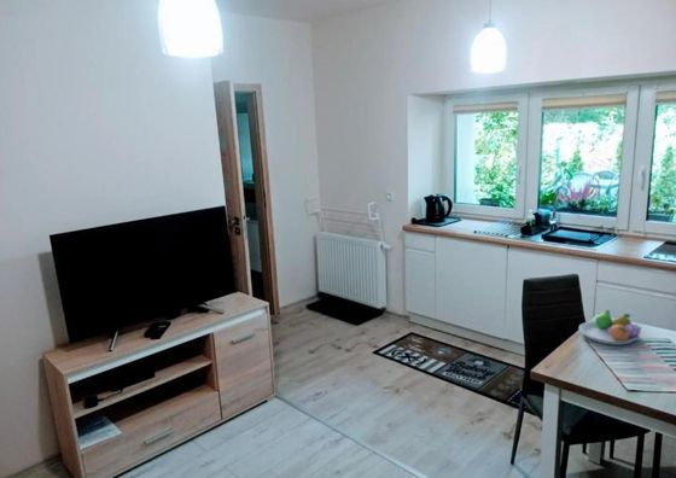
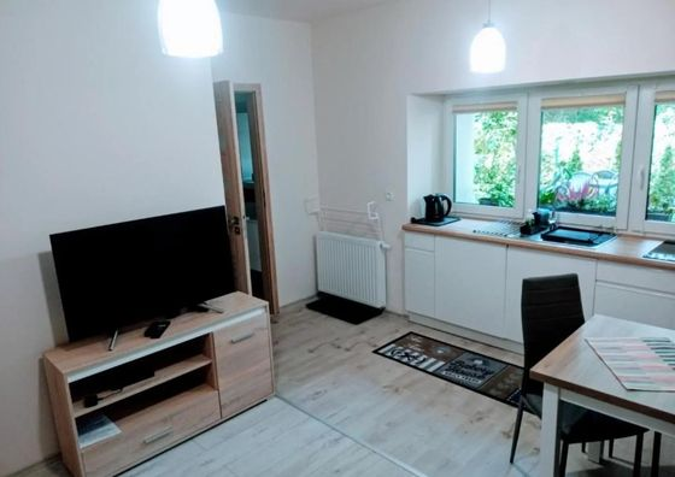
- fruit bowl [578,309,642,346]
